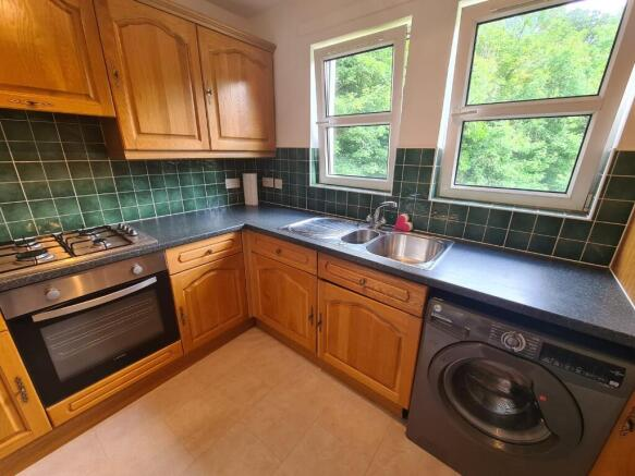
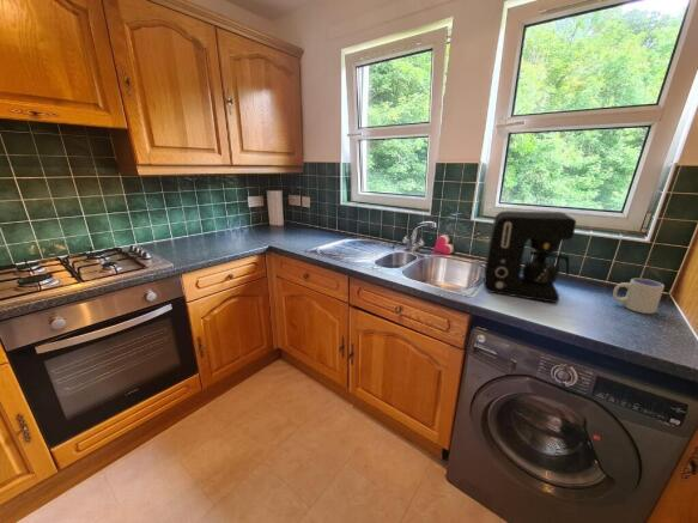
+ coffee maker [482,209,577,304]
+ cup [612,278,666,315]
